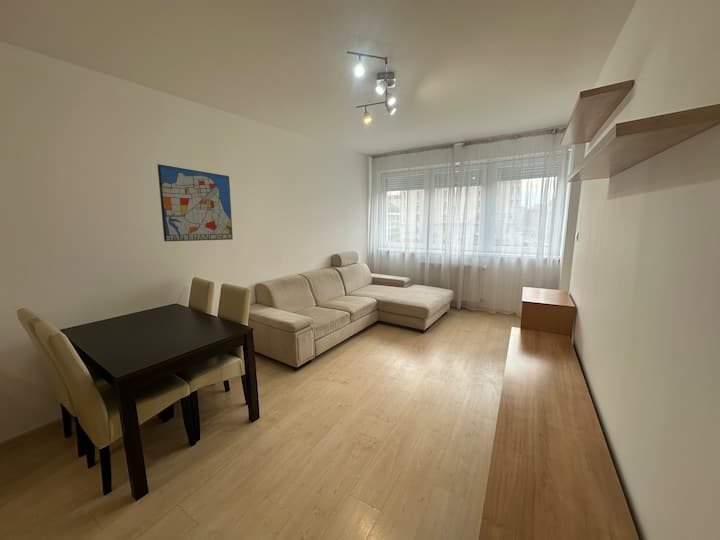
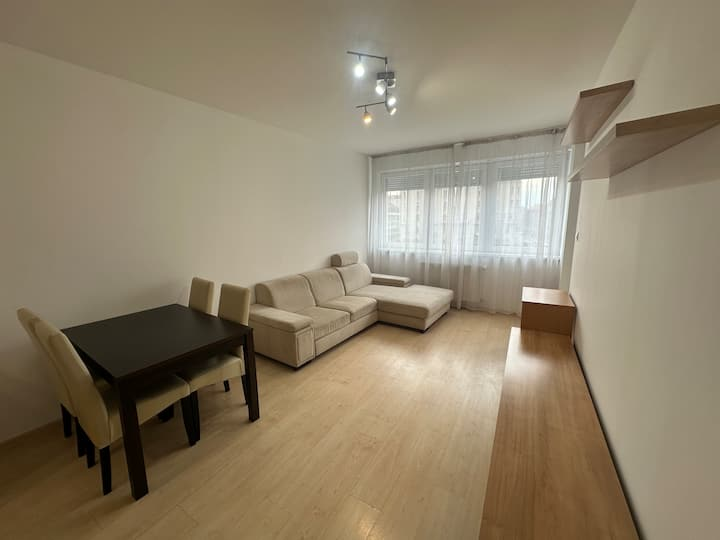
- wall art [156,163,234,242]
